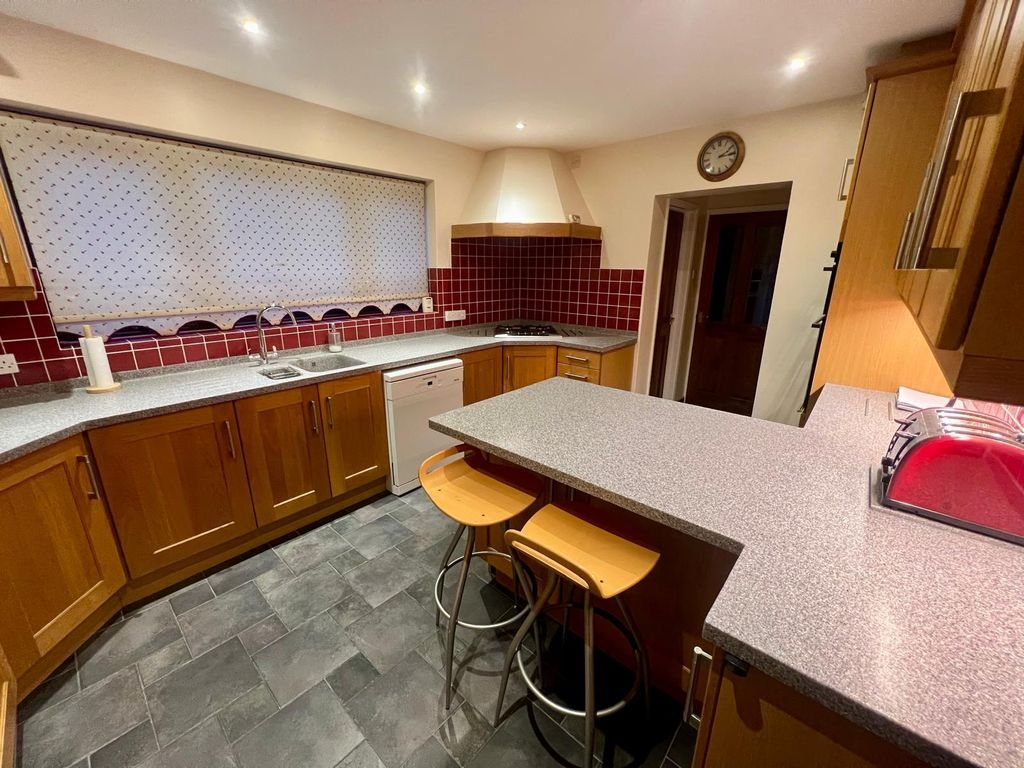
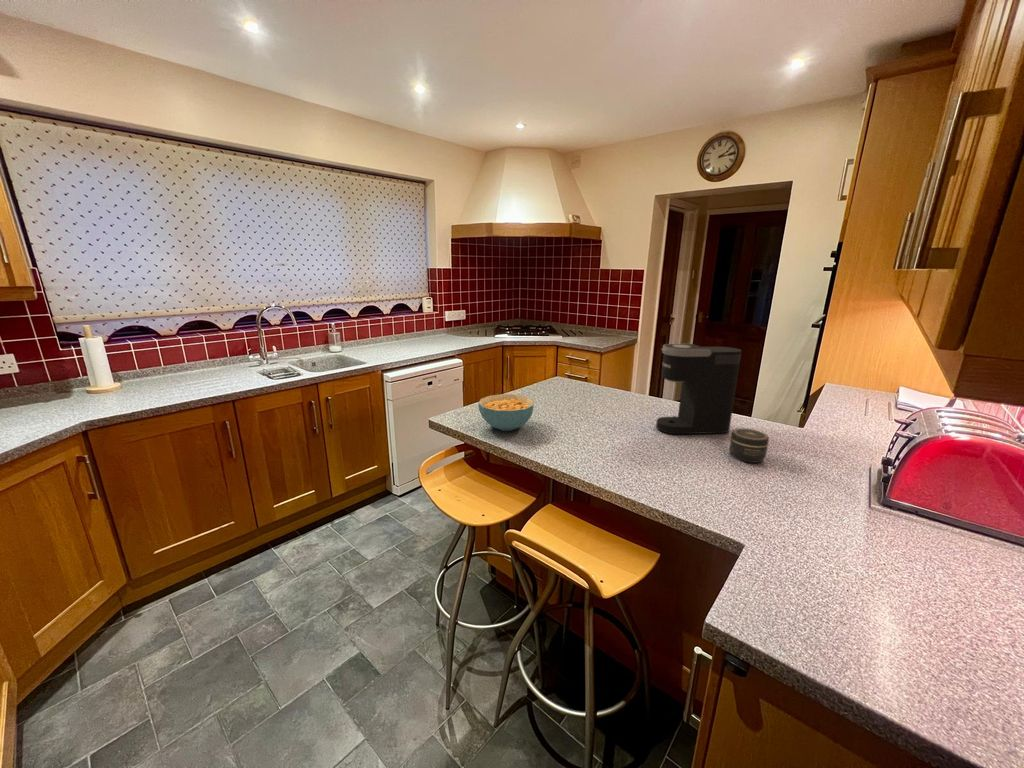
+ cereal bowl [477,393,535,432]
+ jar [729,427,770,464]
+ coffee maker [655,343,742,435]
